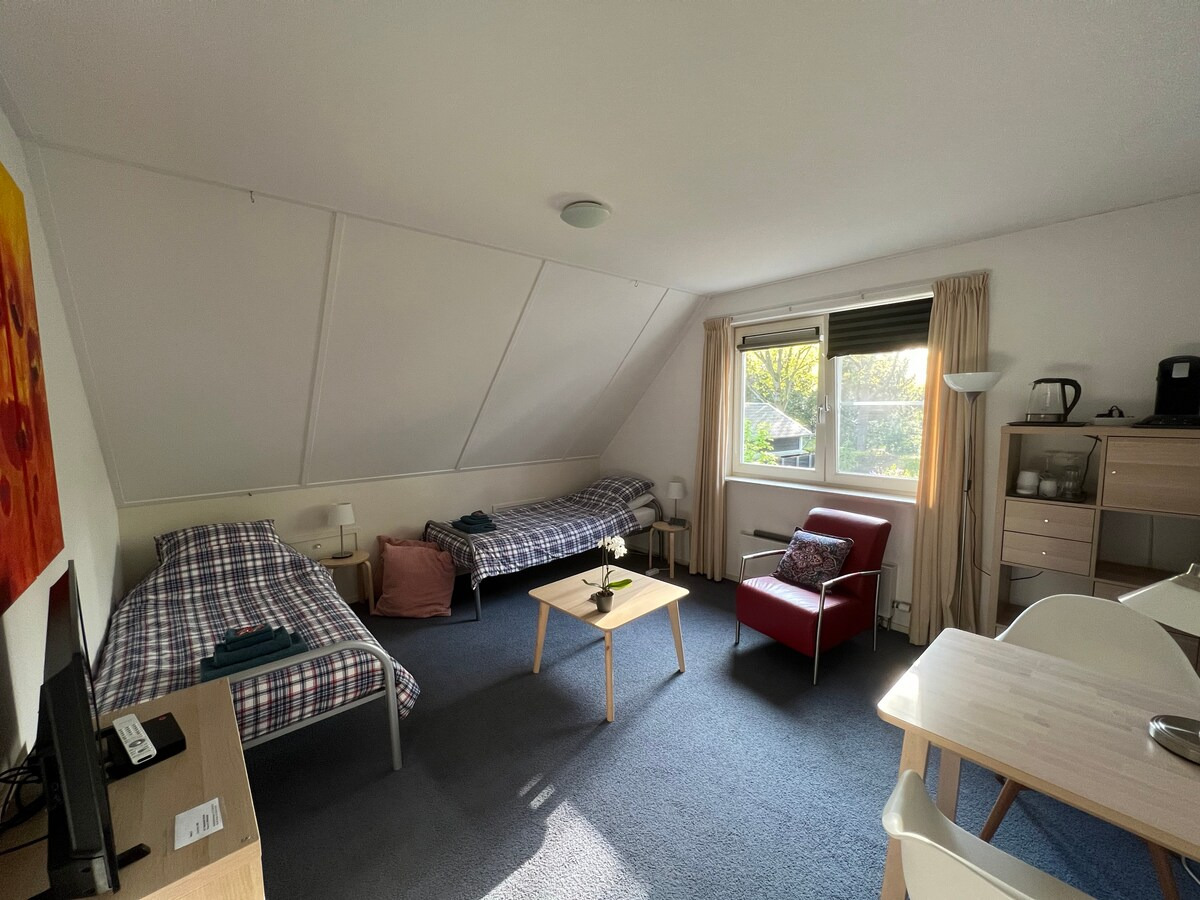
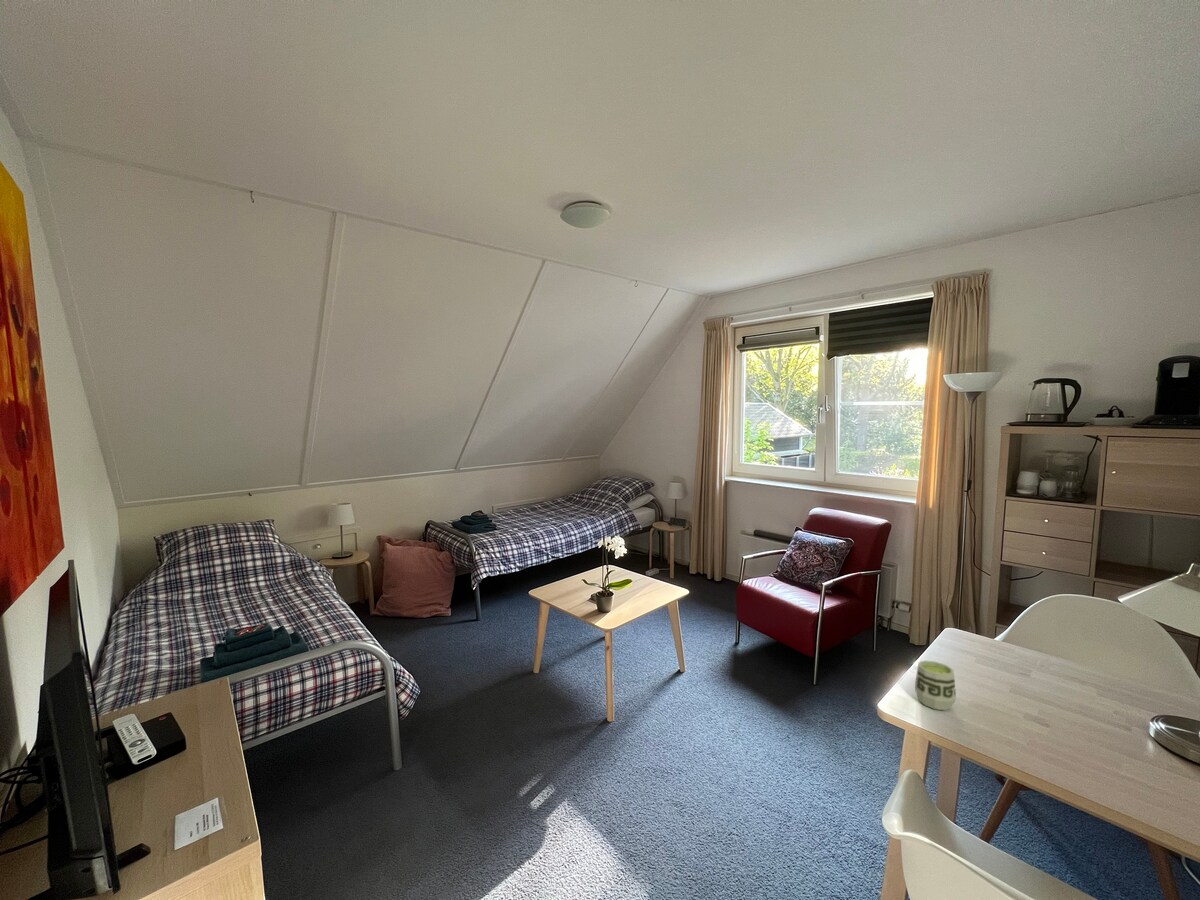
+ cup [914,660,957,711]
